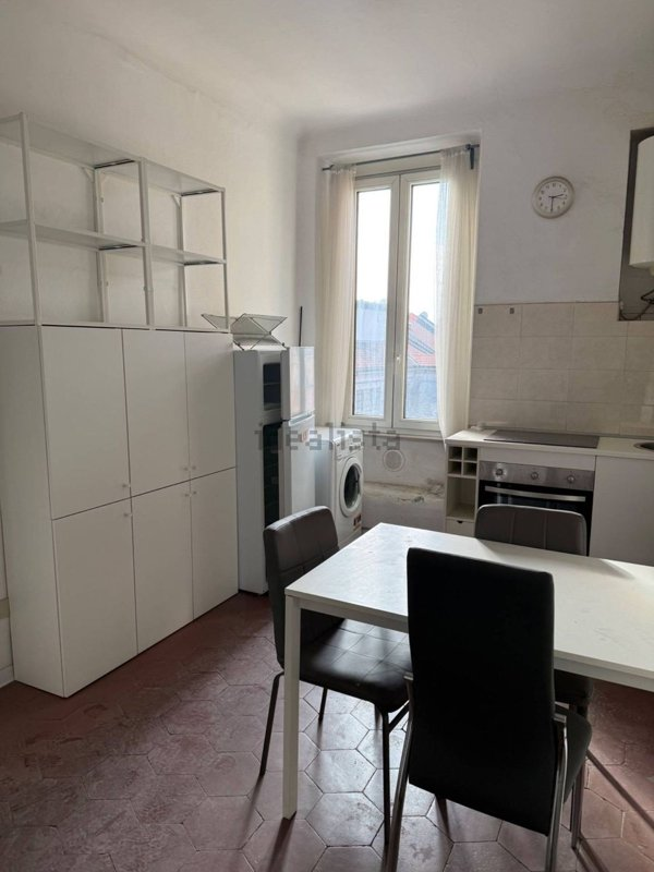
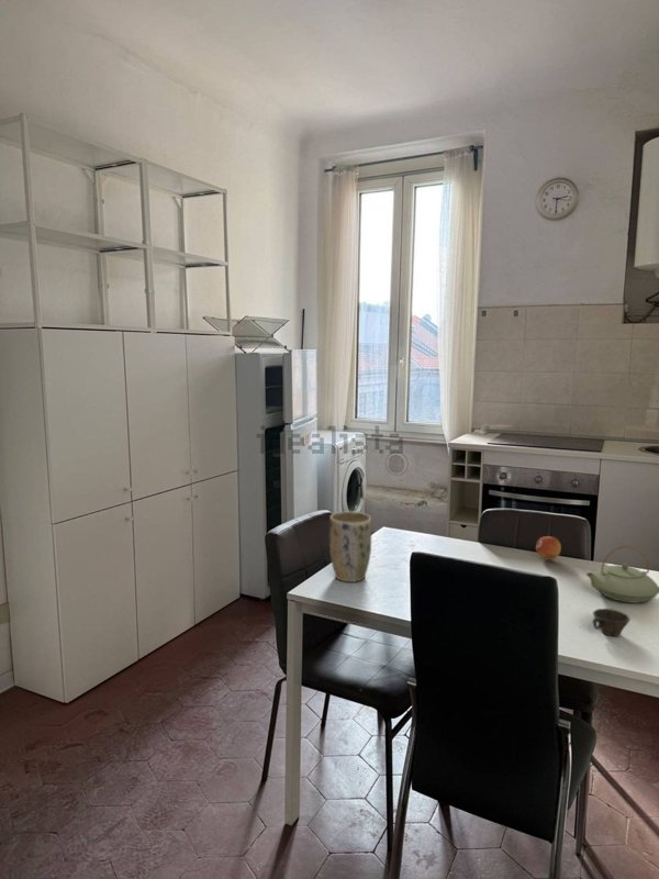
+ teapot [585,545,659,604]
+ cup [592,608,632,637]
+ plant pot [328,511,372,583]
+ fruit [535,535,562,561]
